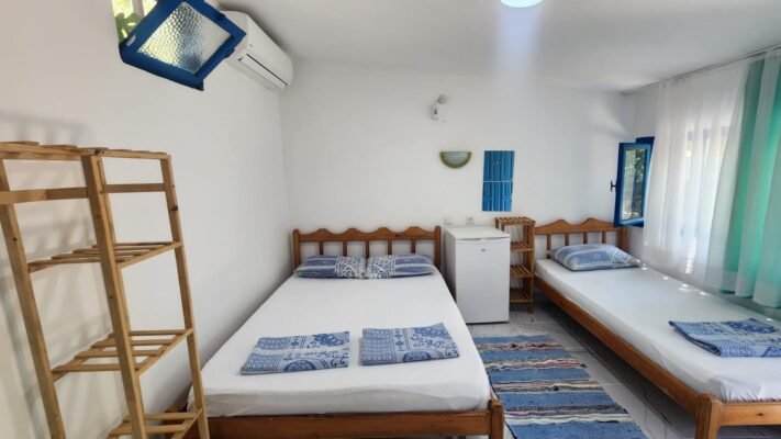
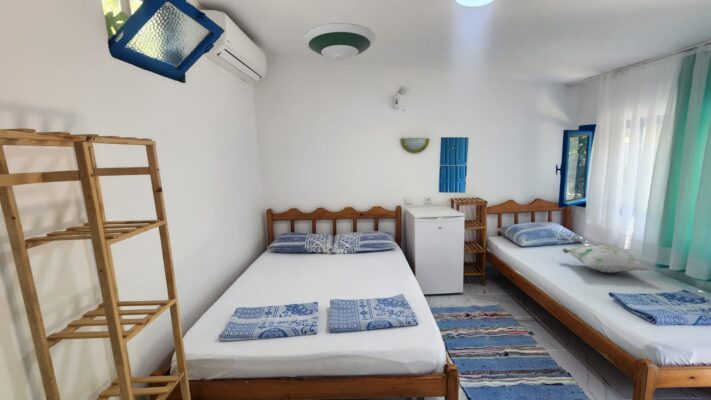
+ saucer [302,22,377,62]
+ decorative pillow [562,244,653,274]
